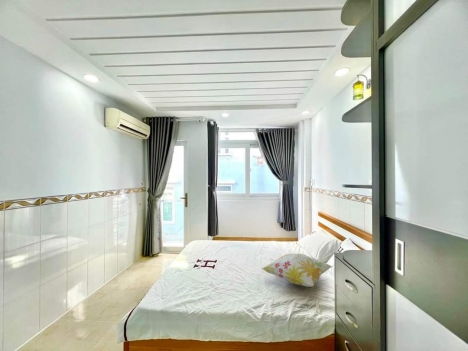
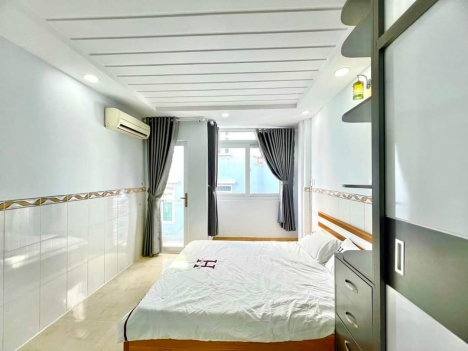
- decorative pillow [260,252,334,288]
